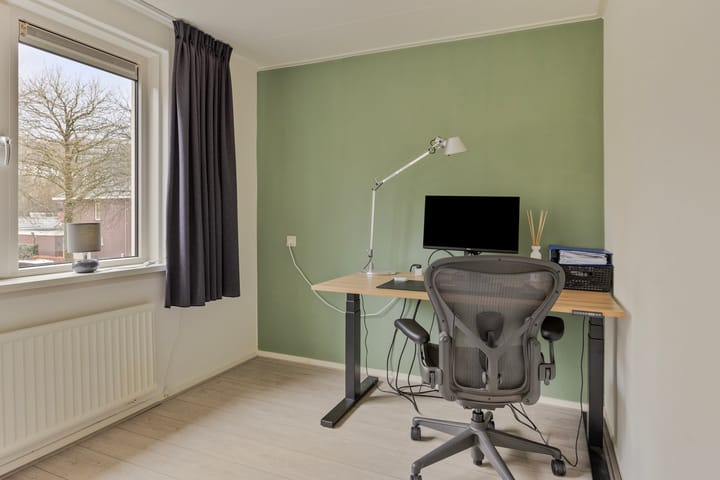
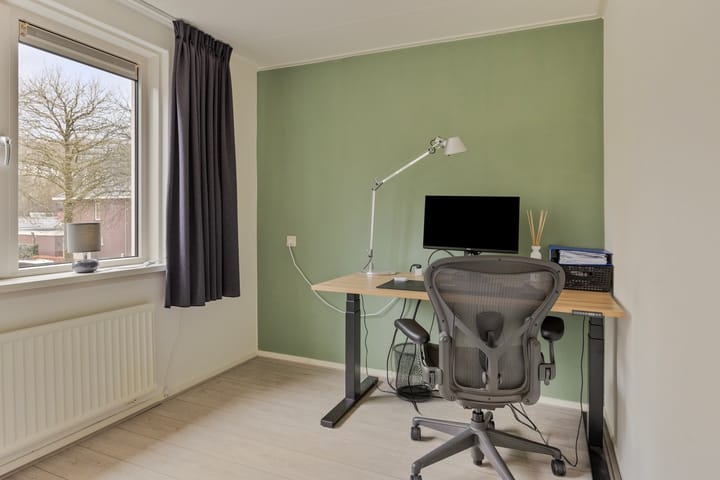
+ waste bin [392,341,434,403]
